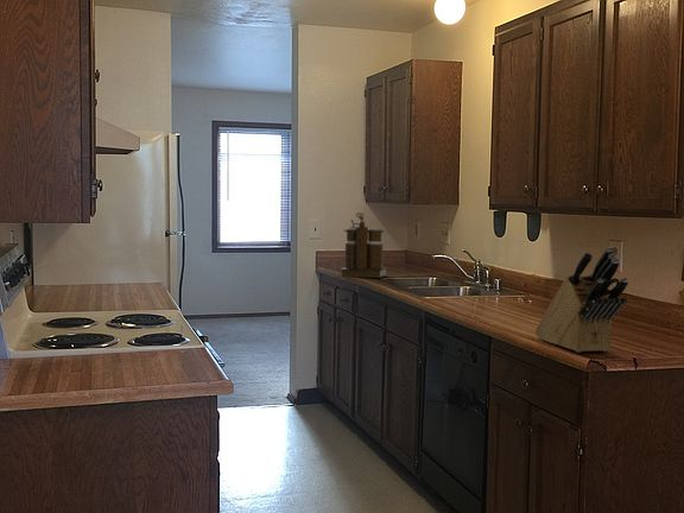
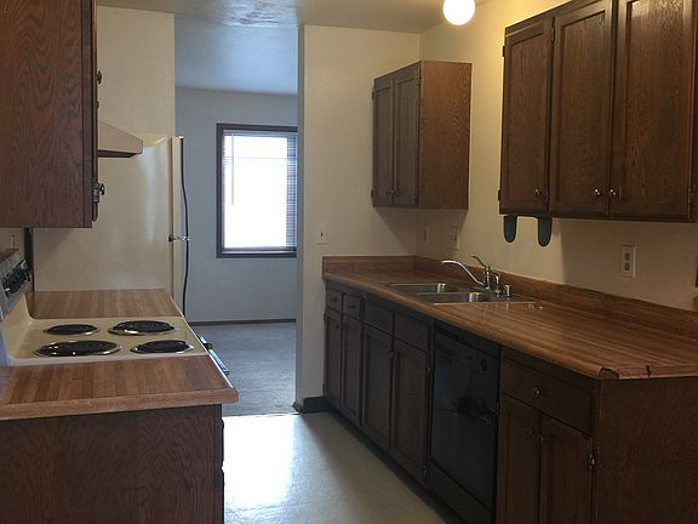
- knife block [534,246,629,354]
- coffee maker [340,211,388,279]
